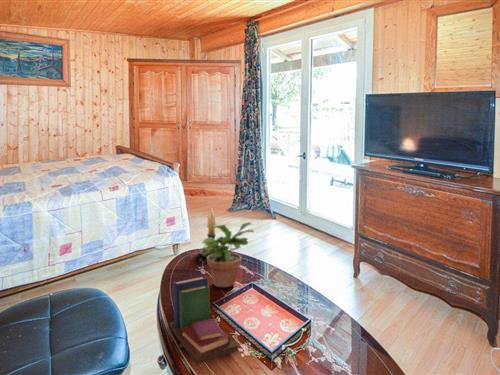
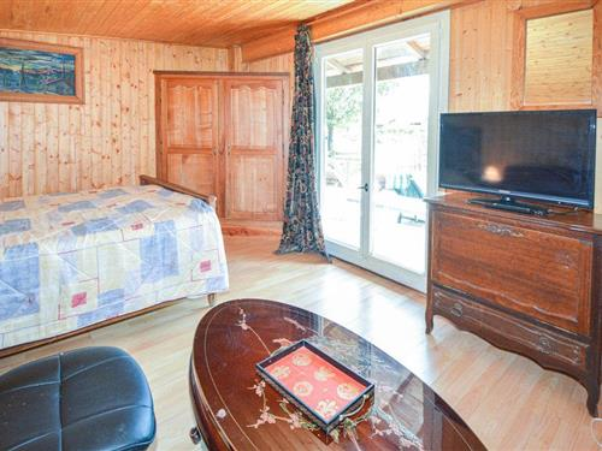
- candle holder [198,207,220,259]
- potted plant [201,221,255,288]
- book [168,274,239,365]
